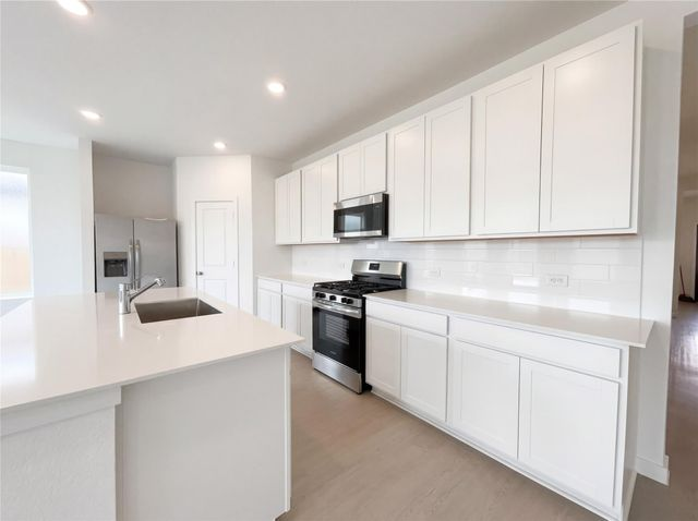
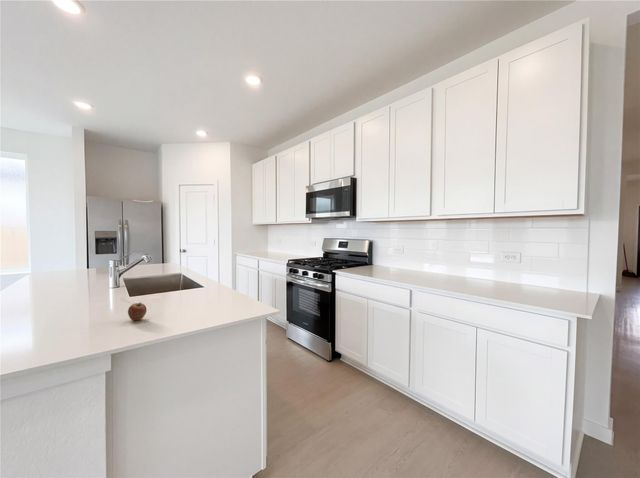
+ fruit [127,301,148,321]
